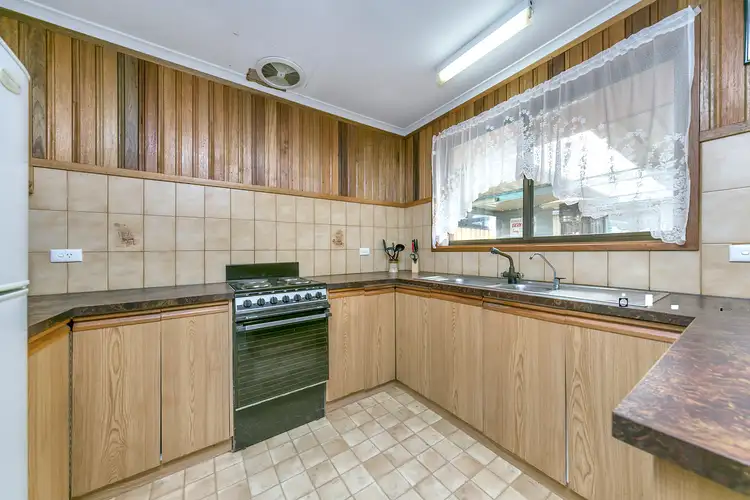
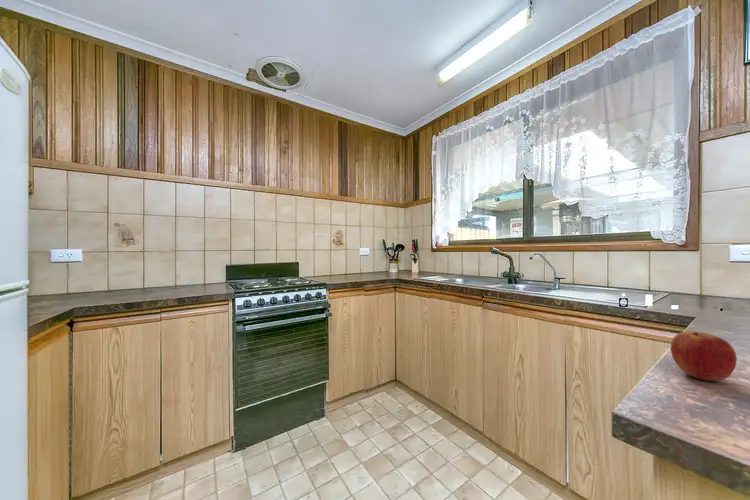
+ apple [670,331,738,382]
